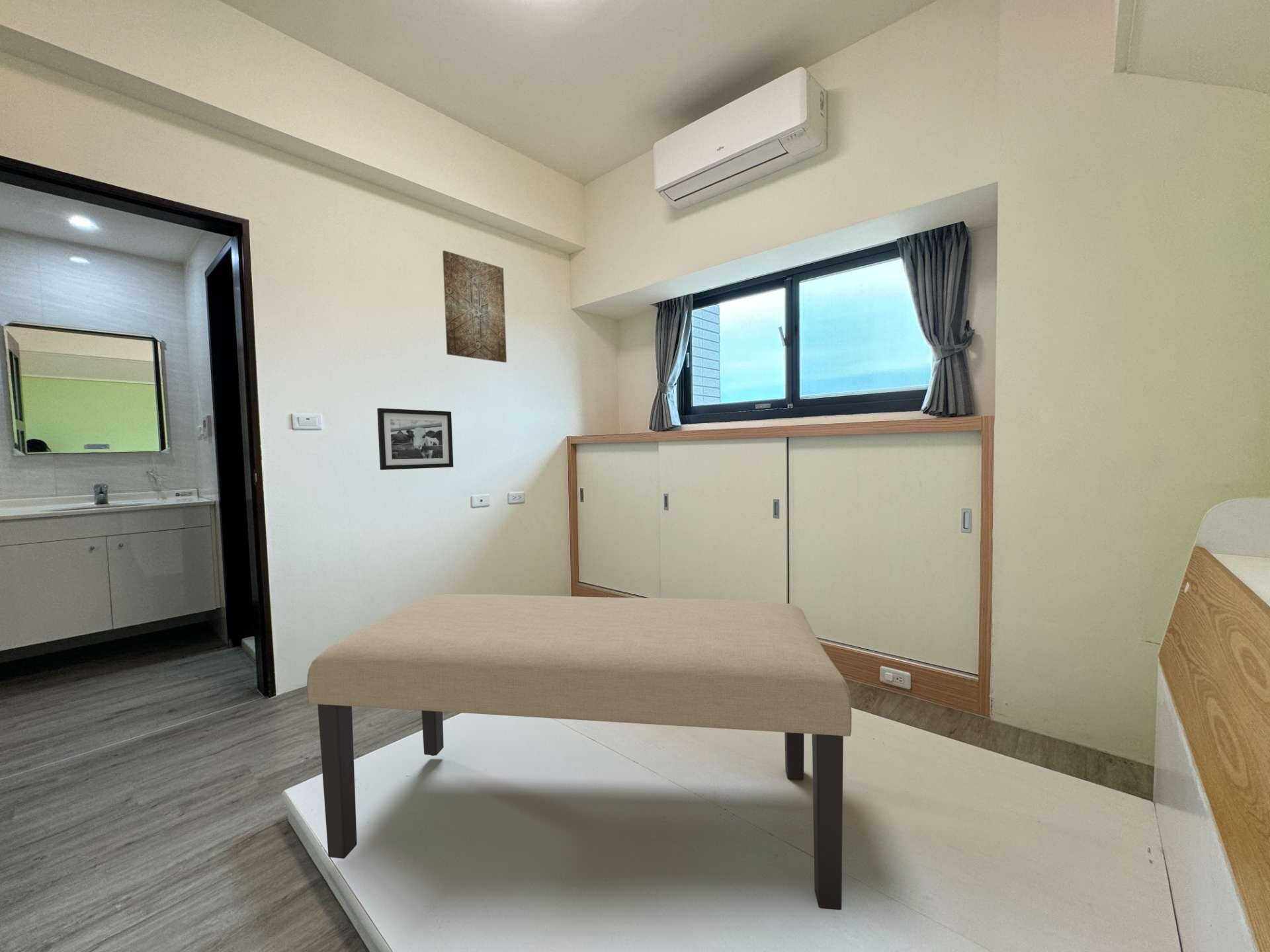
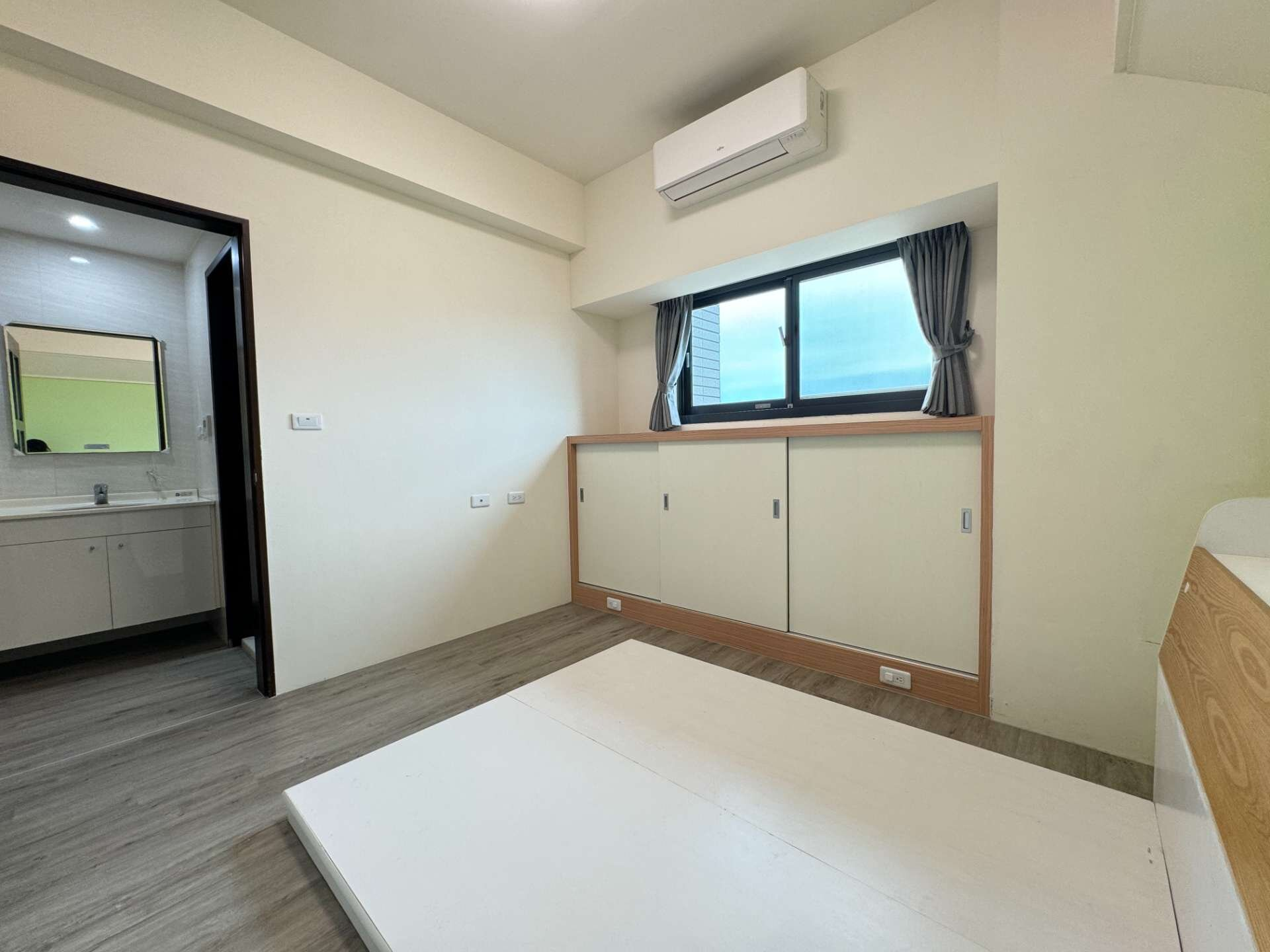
- bench [306,593,852,910]
- wall art [442,250,507,363]
- picture frame [376,407,454,471]
